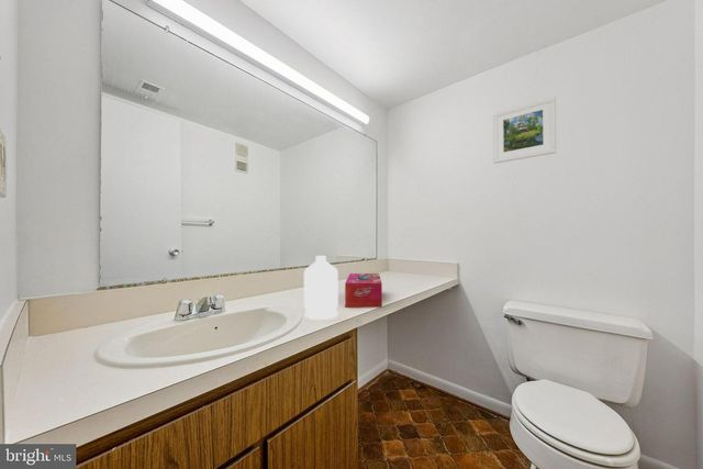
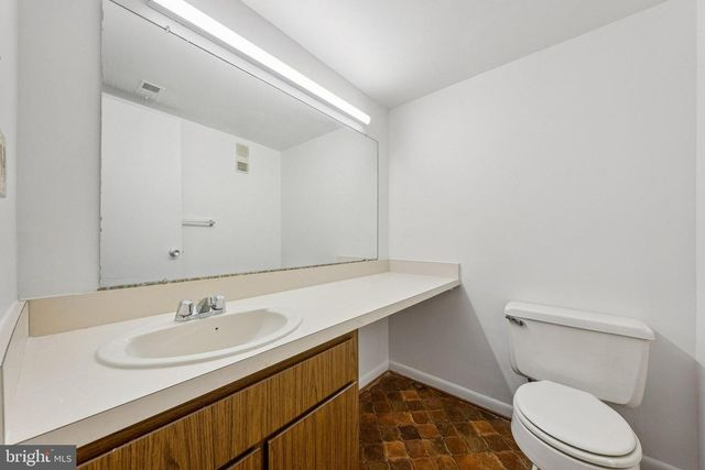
- bottle [303,255,339,321]
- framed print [492,96,557,165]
- tissue box [344,272,383,309]
